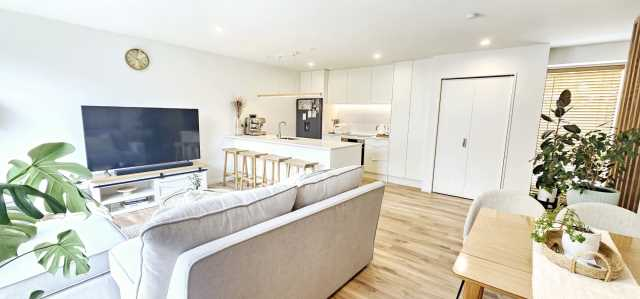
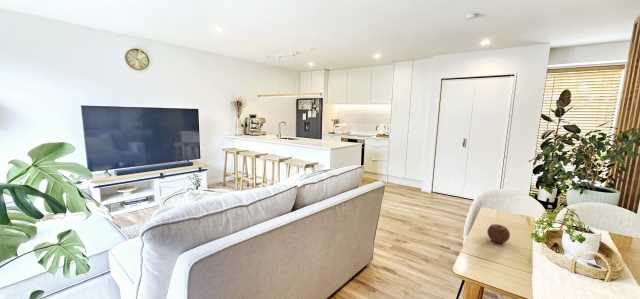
+ apple [486,223,511,244]
